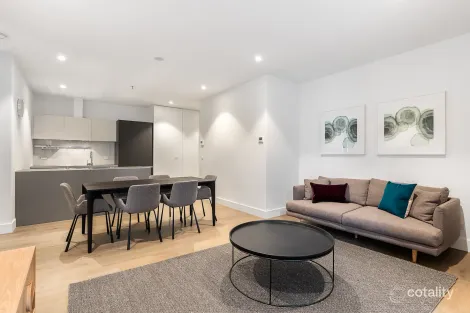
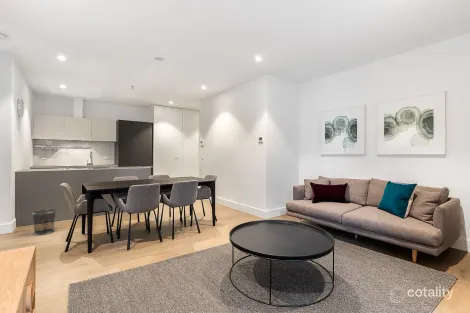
+ waste bin [31,208,58,236]
